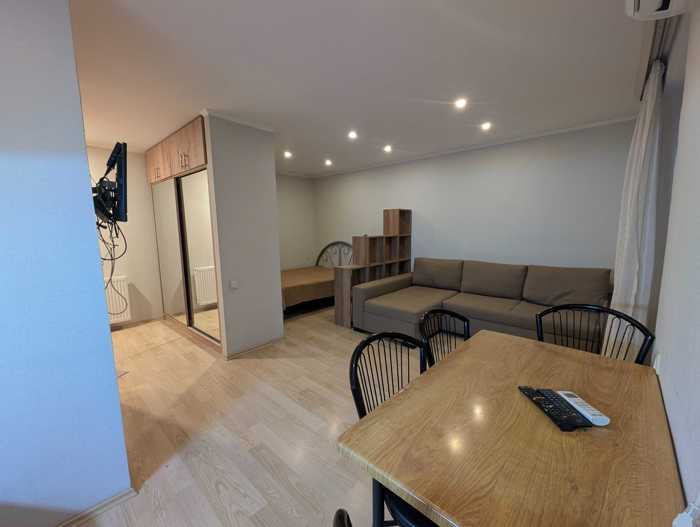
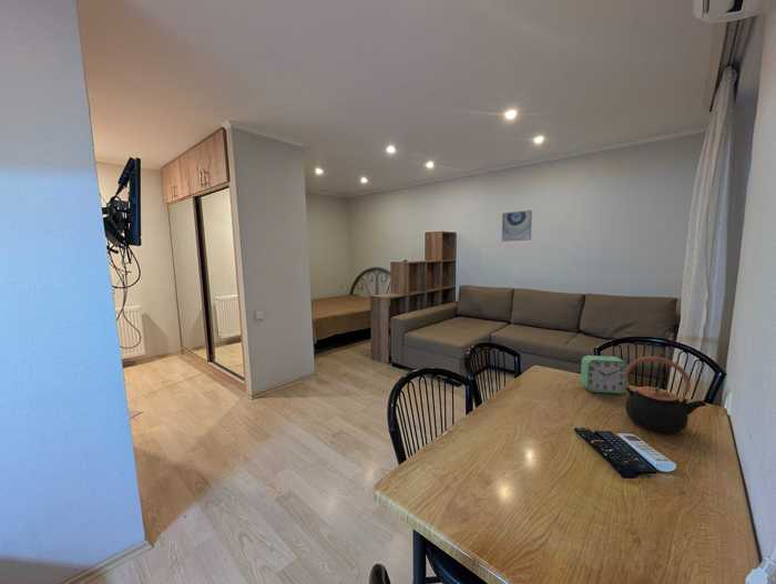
+ alarm clock [580,355,629,395]
+ teapot [624,356,707,434]
+ wall art [501,209,533,243]
